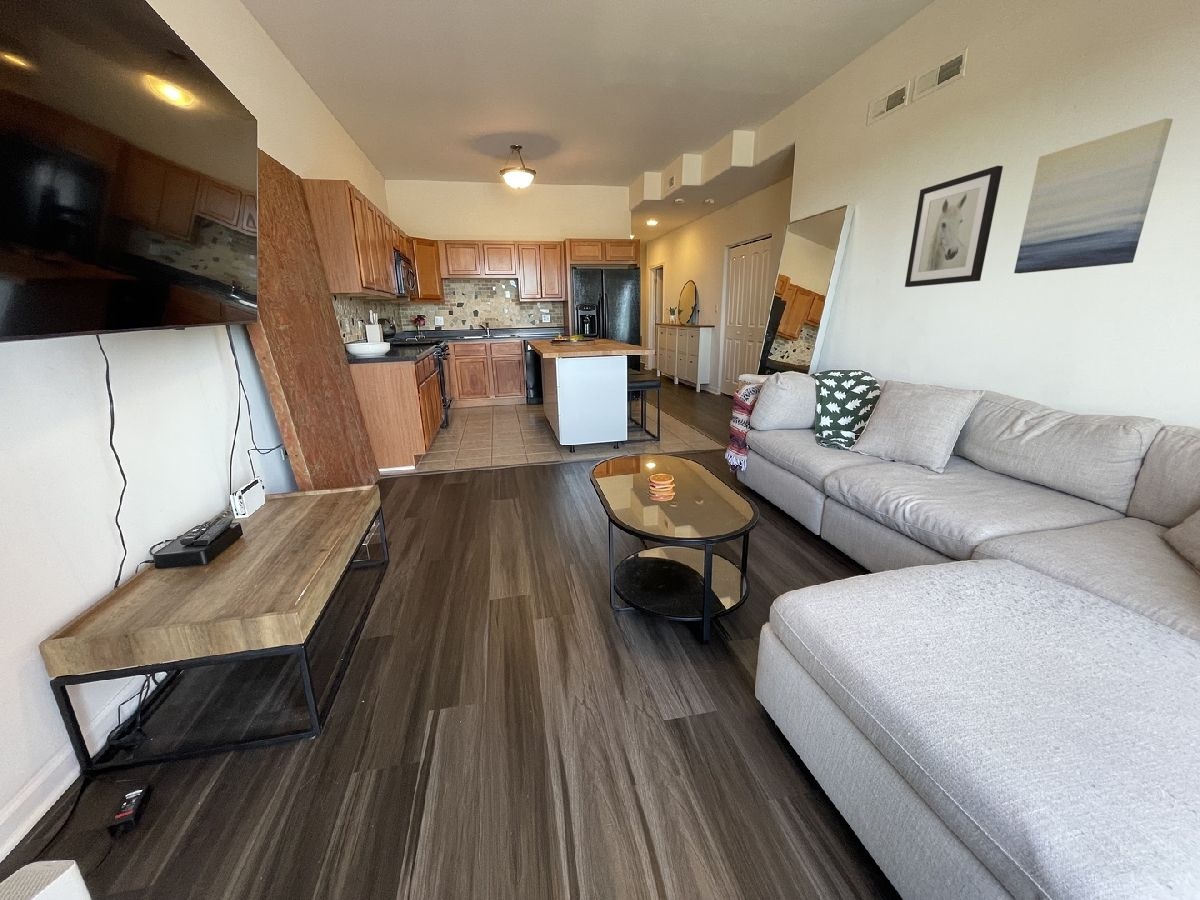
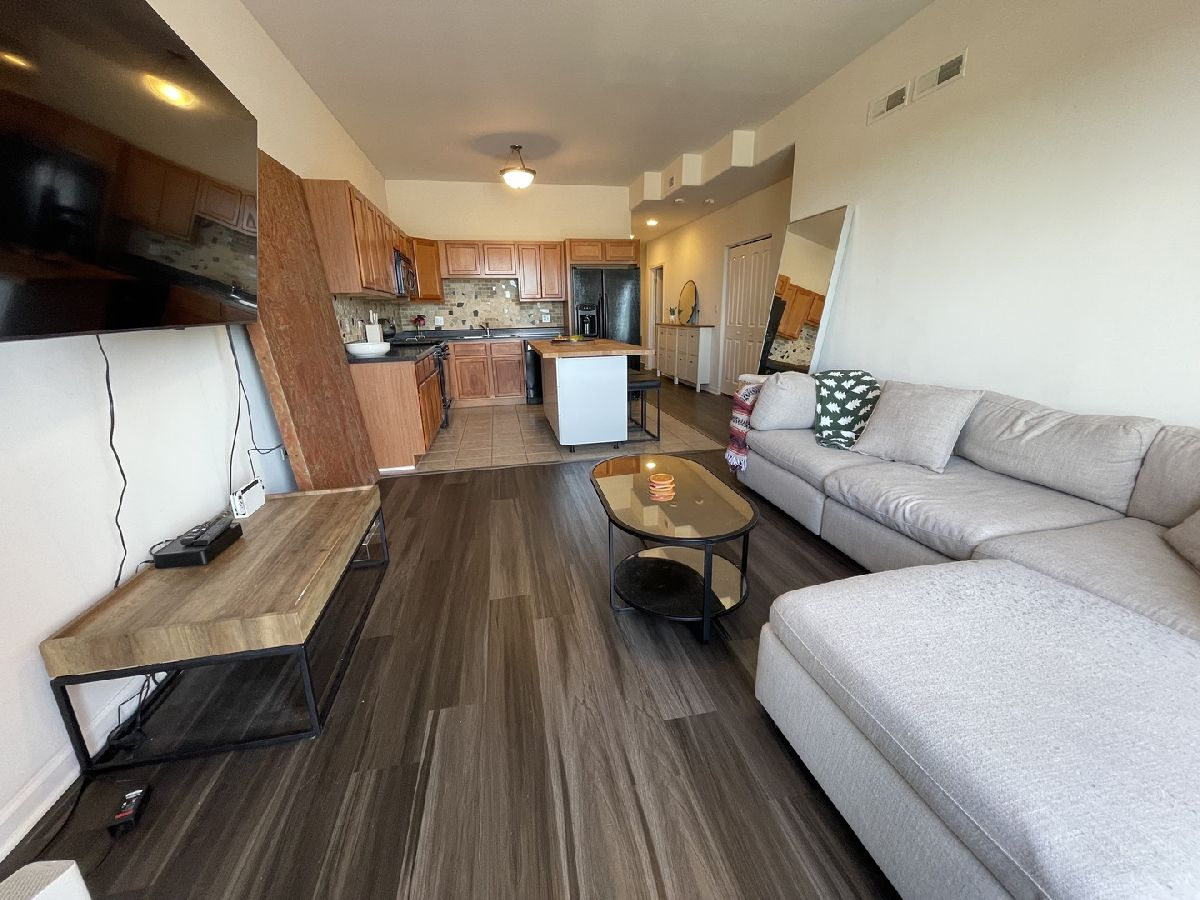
- wall art [1013,117,1174,274]
- wall art [904,165,1004,288]
